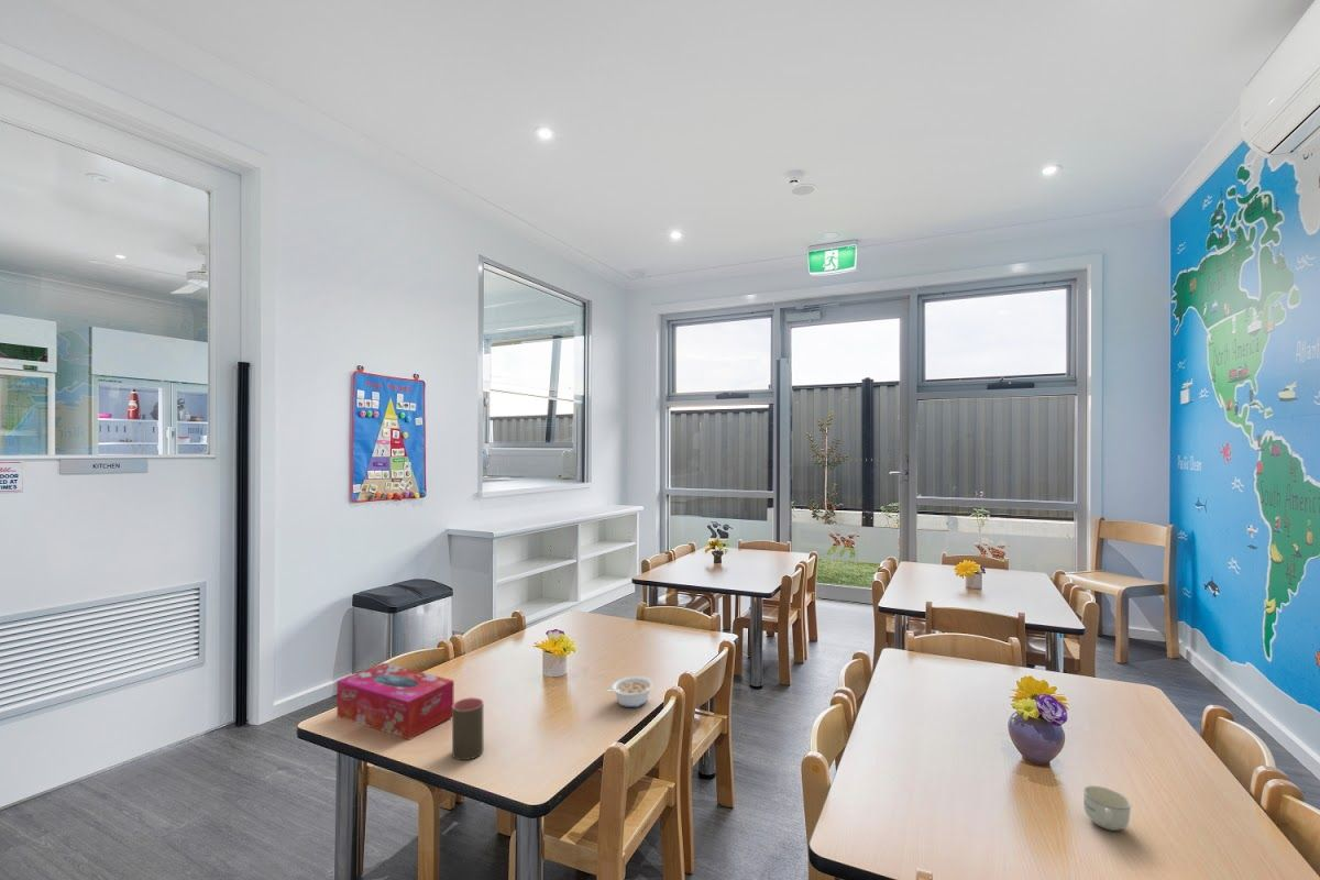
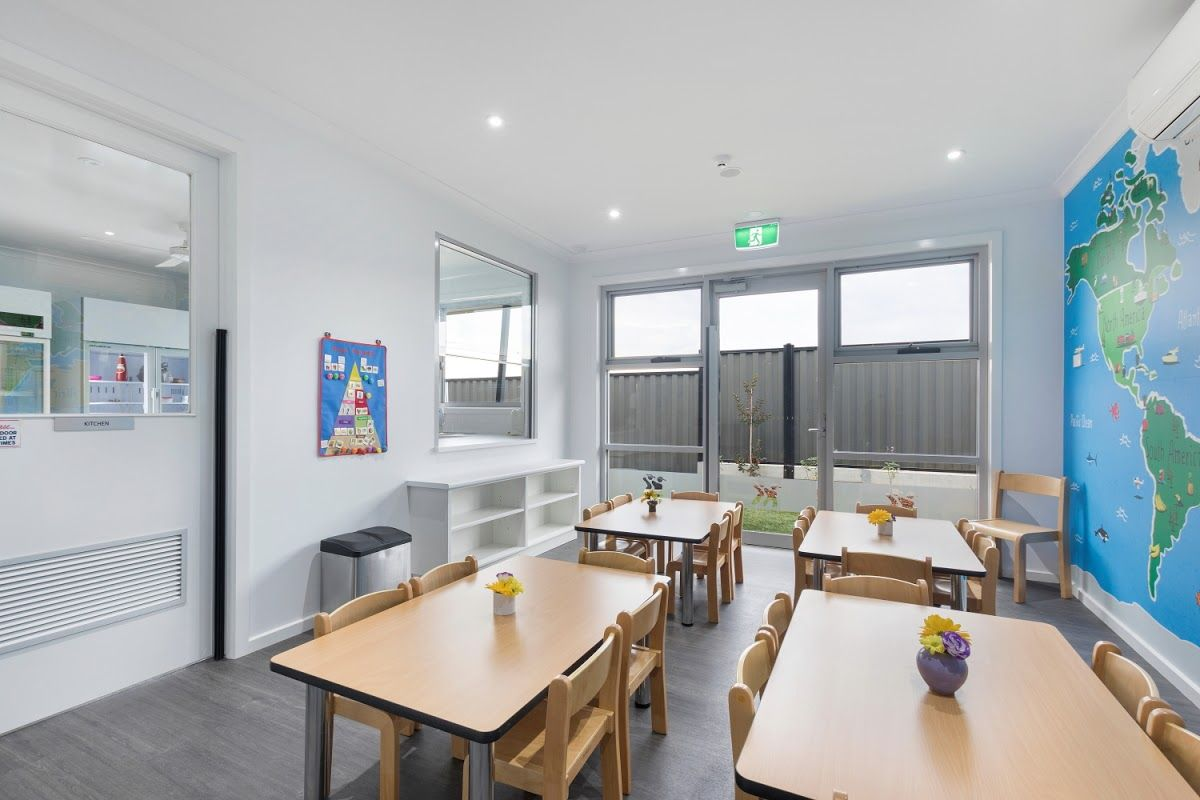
- cup [1082,784,1132,832]
- cup [451,696,484,761]
- legume [604,675,654,708]
- tissue box [336,662,454,740]
